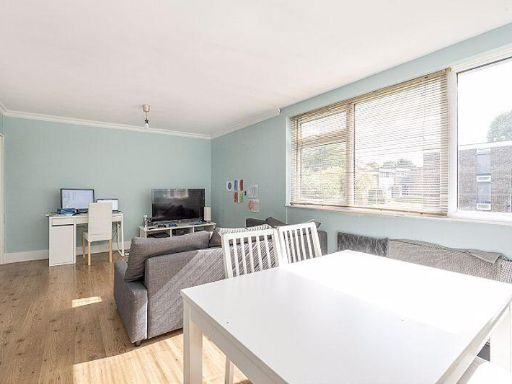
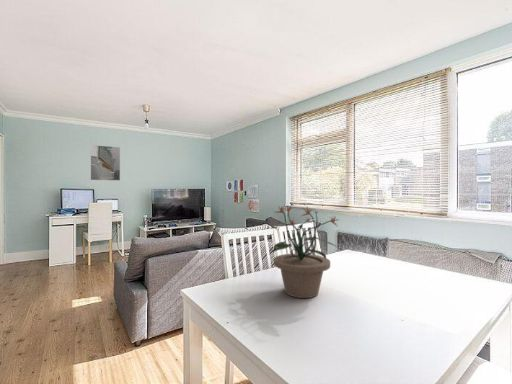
+ potted plant [268,204,342,299]
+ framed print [90,144,121,182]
